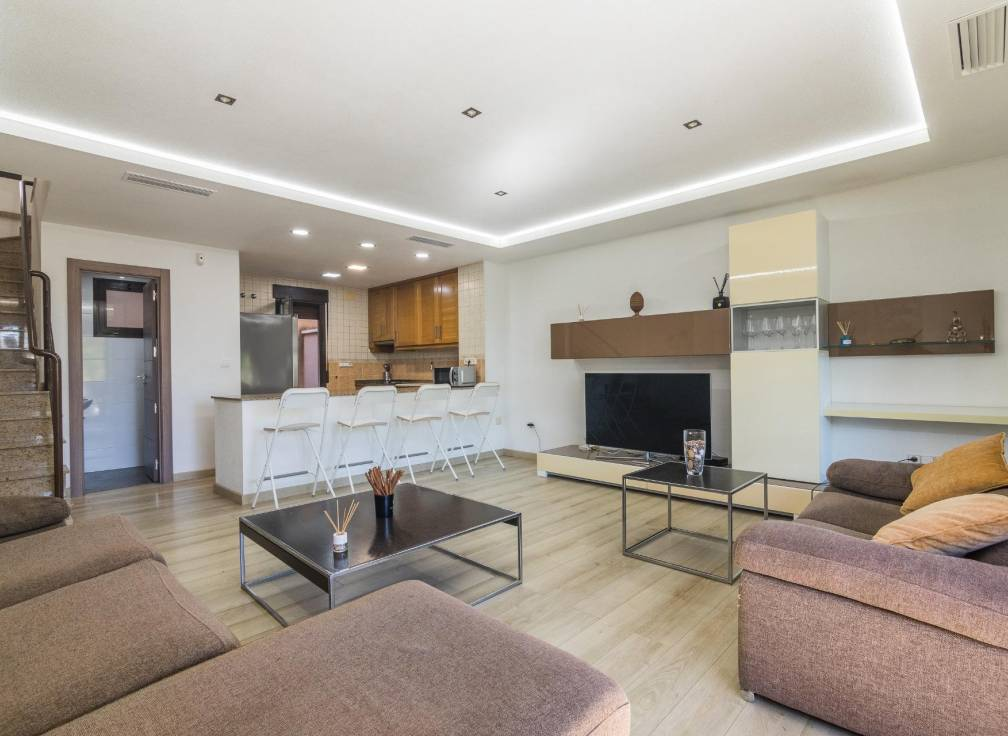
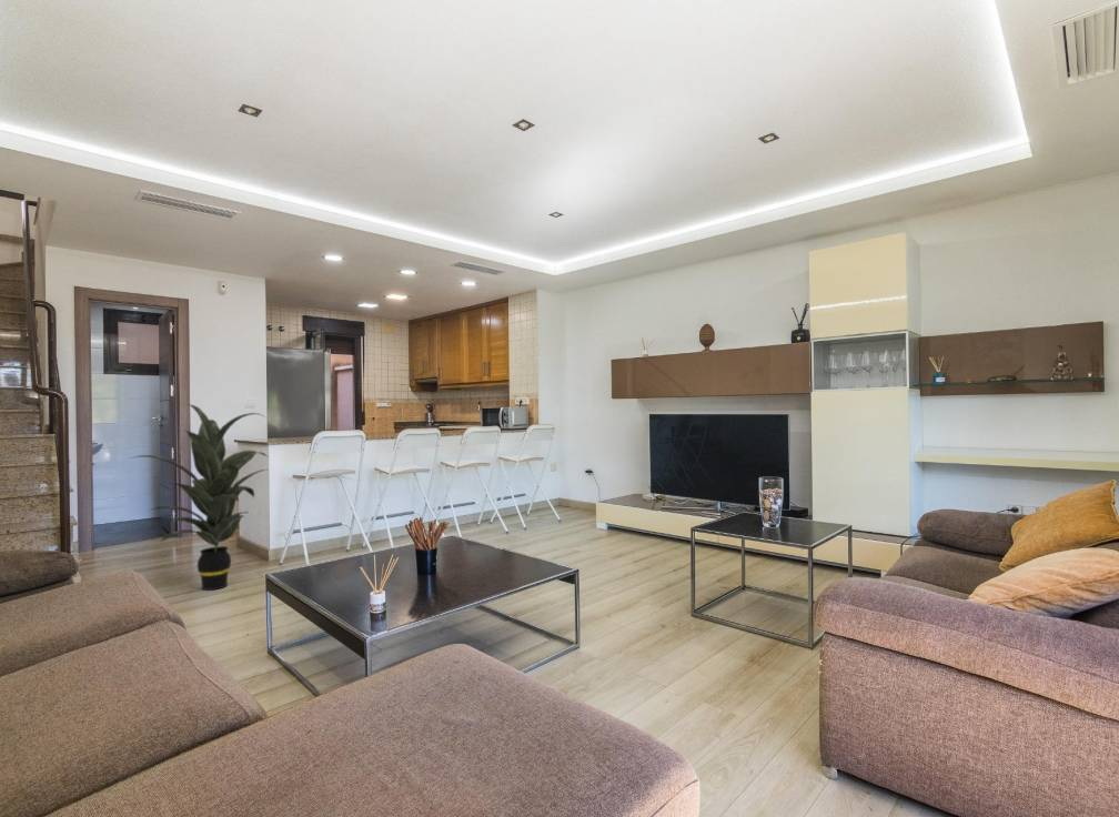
+ indoor plant [130,403,269,592]
